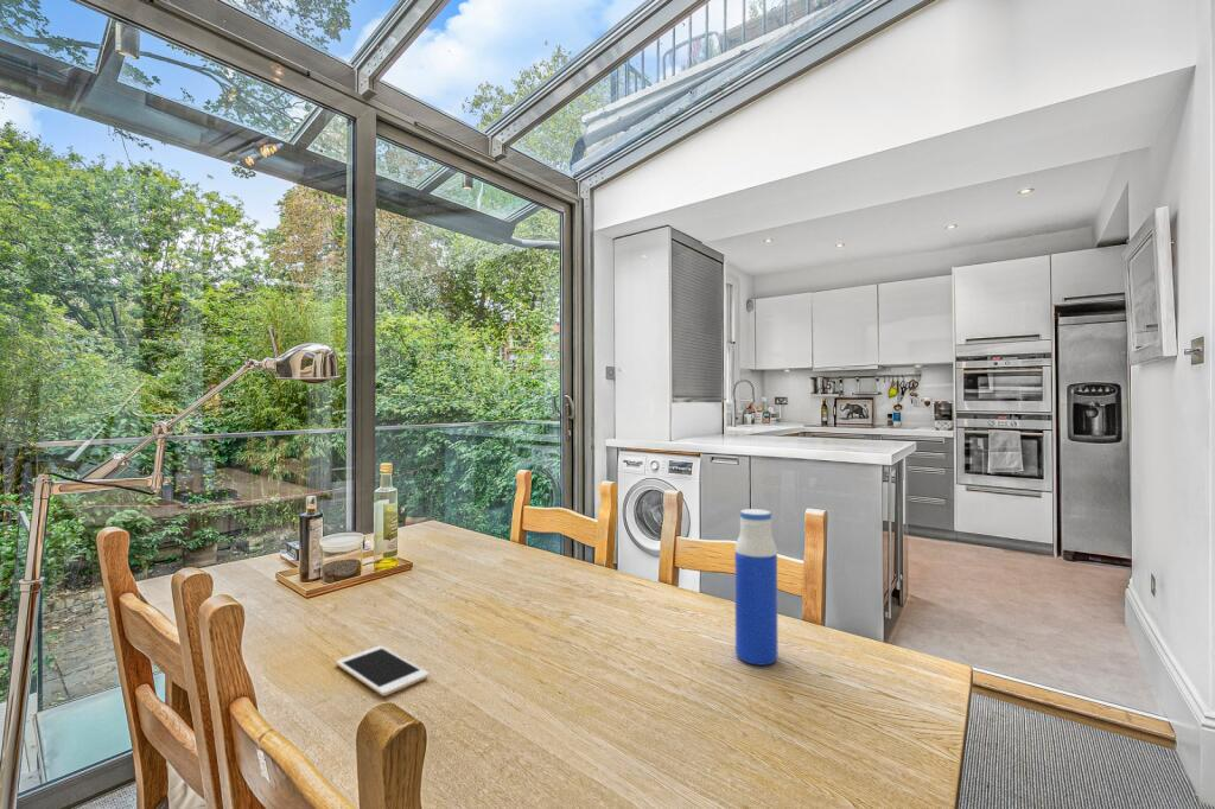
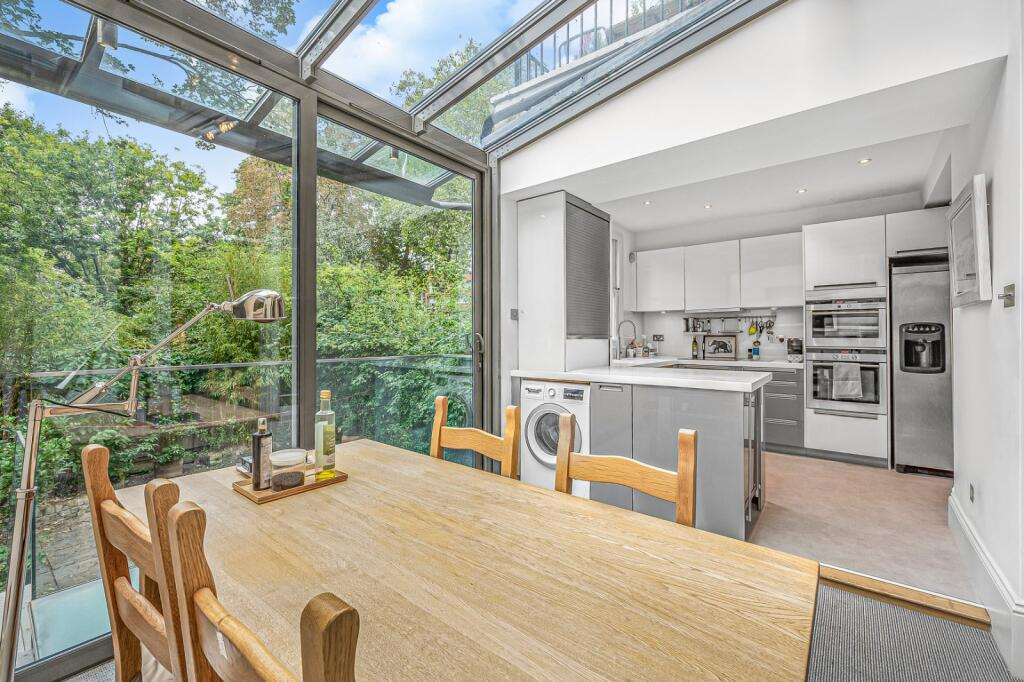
- cell phone [335,645,430,697]
- water bottle [733,508,778,667]
